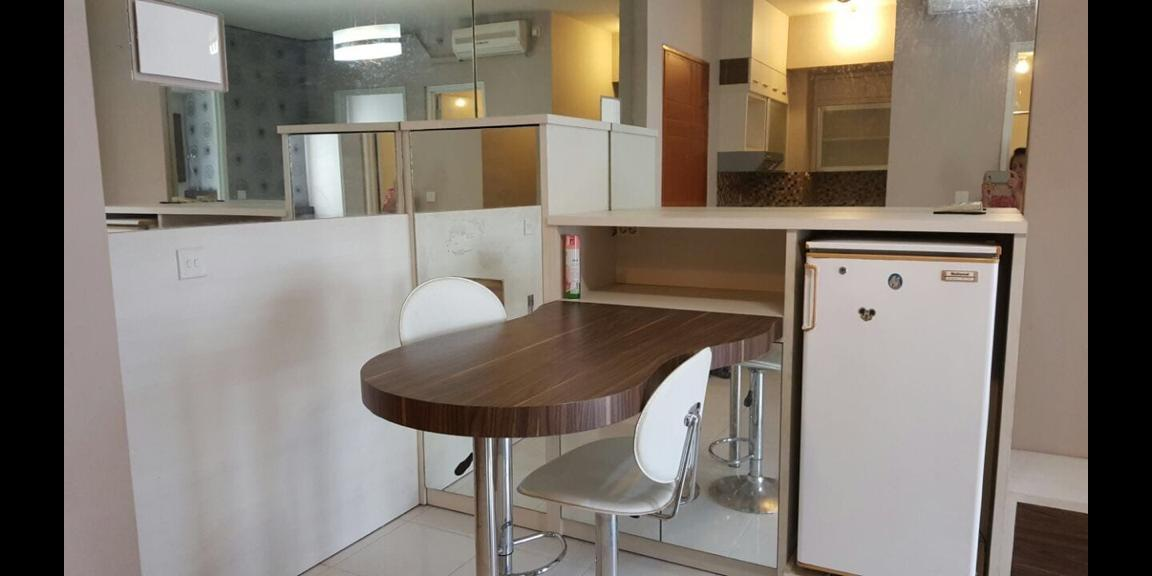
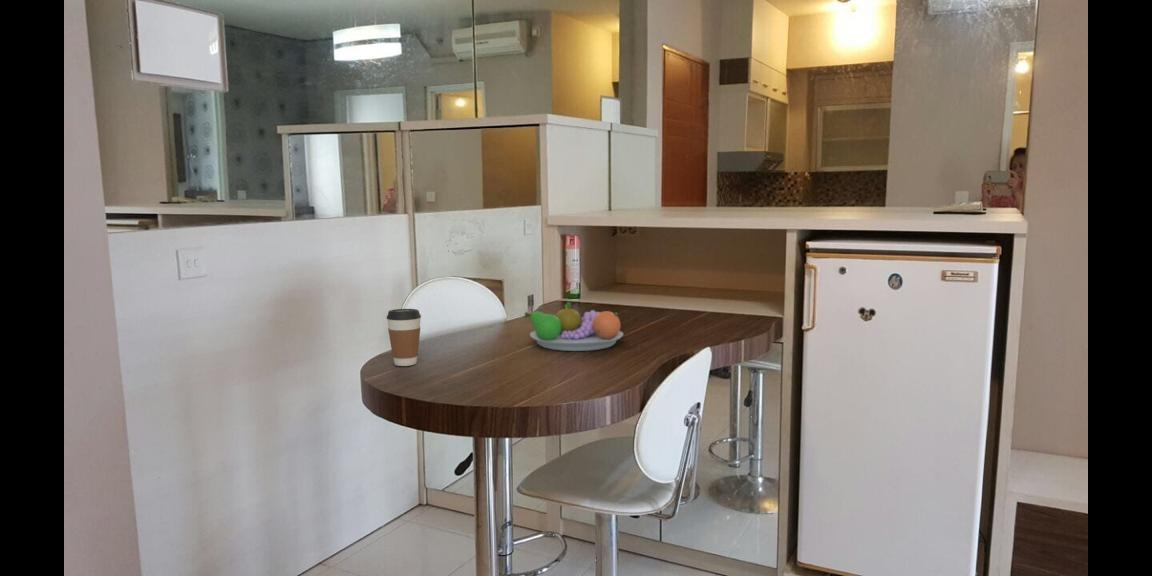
+ coffee cup [386,308,422,367]
+ fruit bowl [524,301,624,352]
